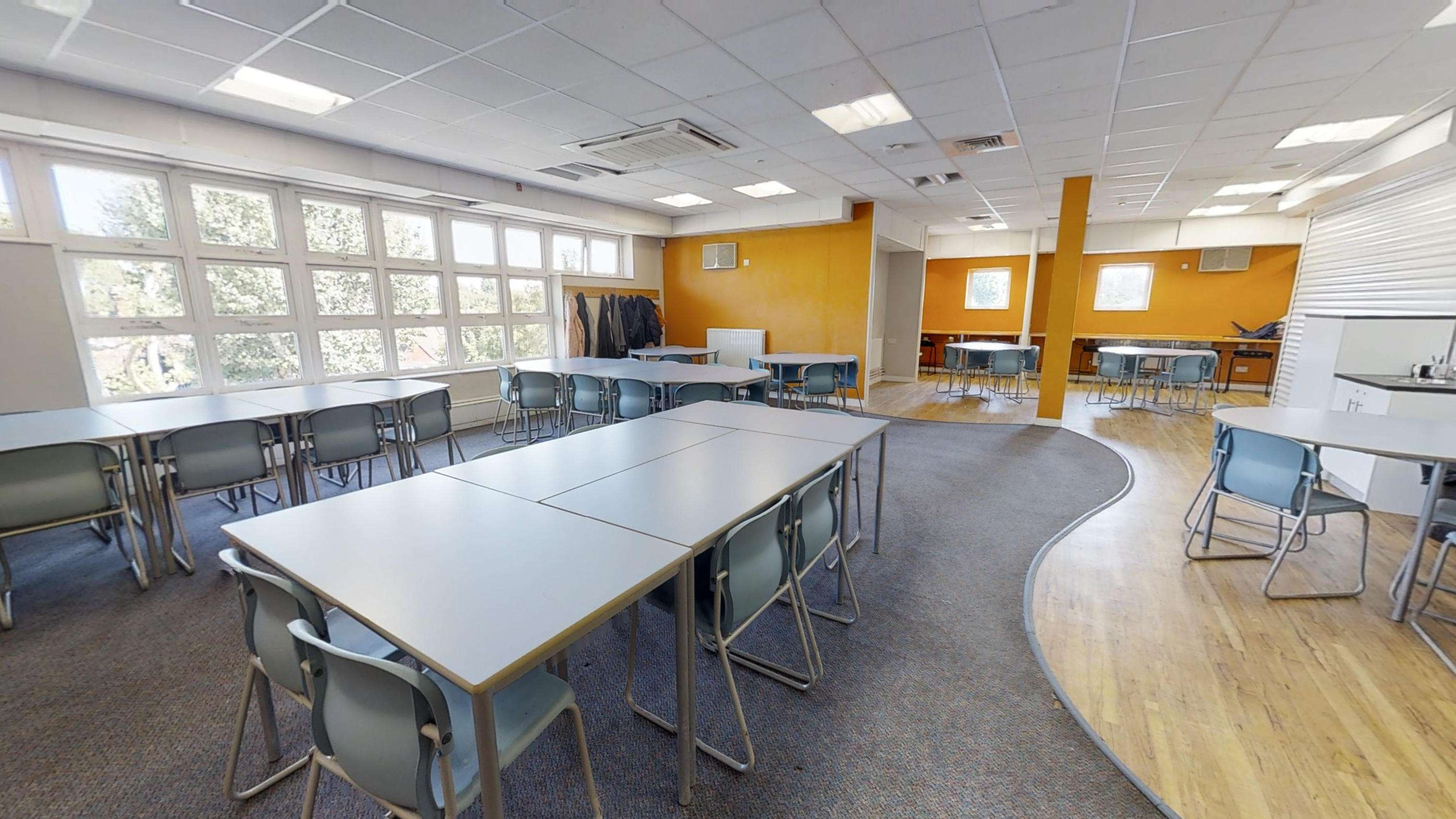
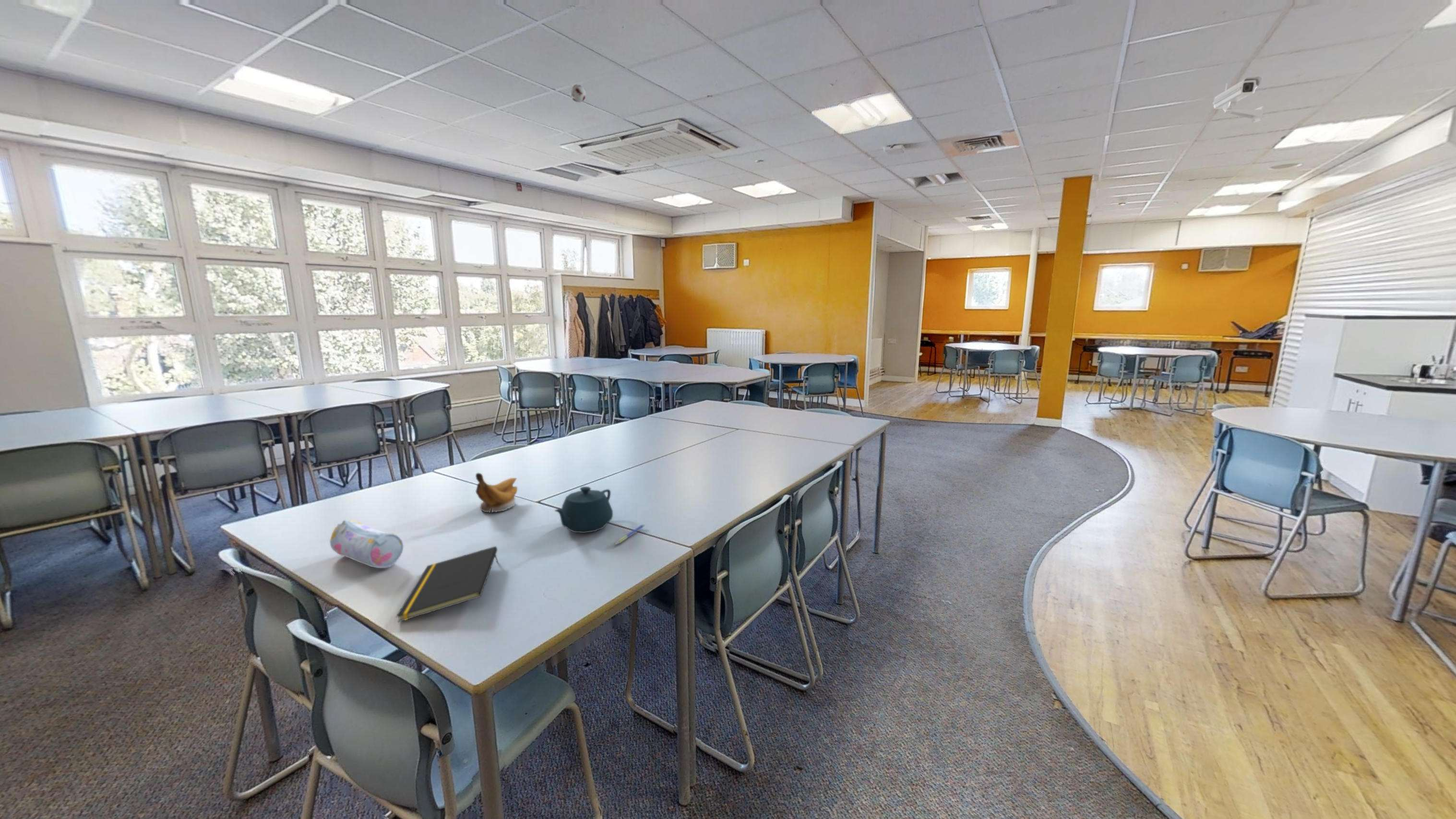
+ smoke detector [570,83,586,103]
+ pencil case [330,520,404,569]
+ teapot [554,486,613,534]
+ banana [475,473,518,513]
+ security camera [1212,76,1265,124]
+ pen [614,523,645,546]
+ notepad [395,546,498,623]
